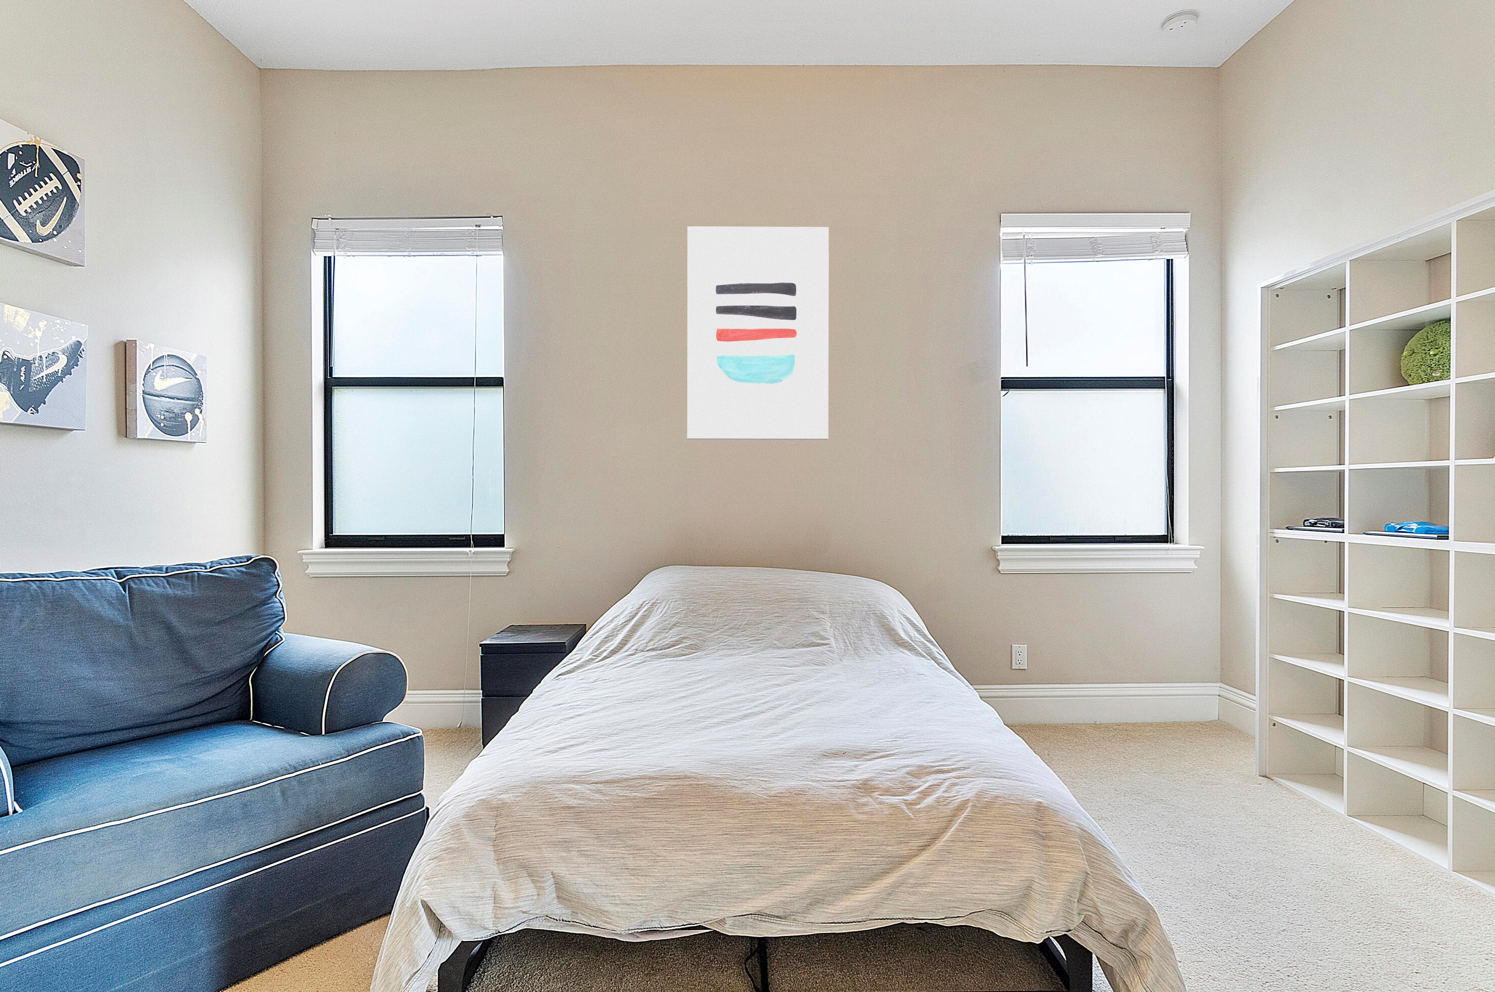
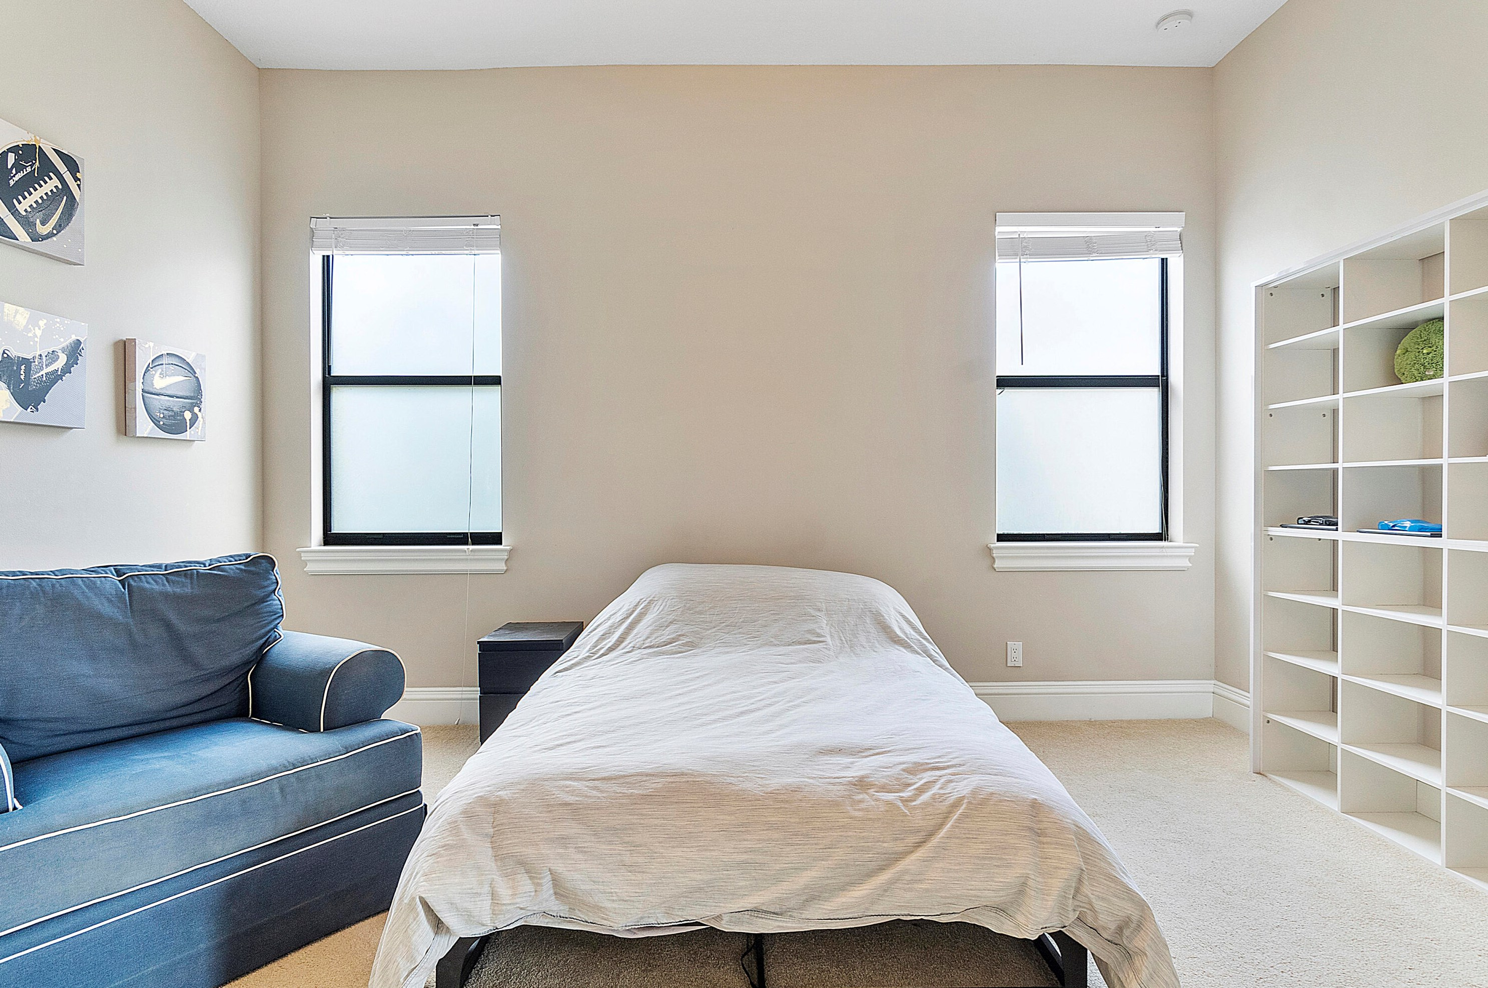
- wall art [687,226,829,441]
